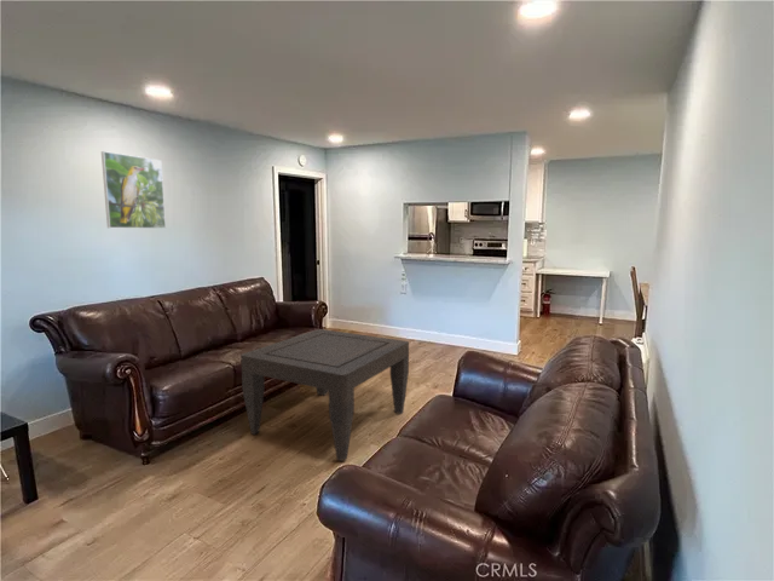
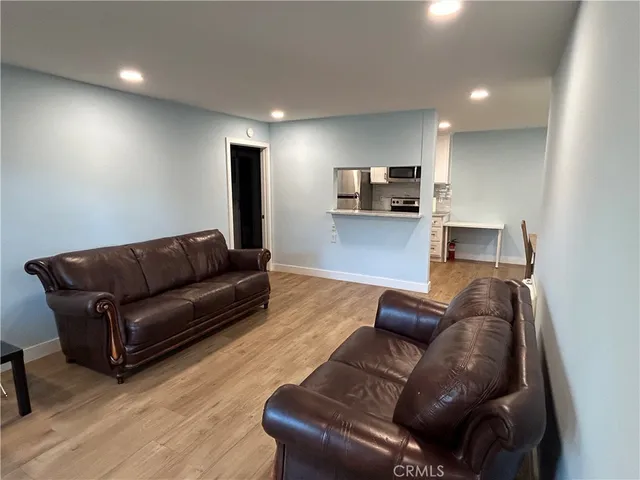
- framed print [100,150,167,230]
- coffee table [239,328,410,462]
